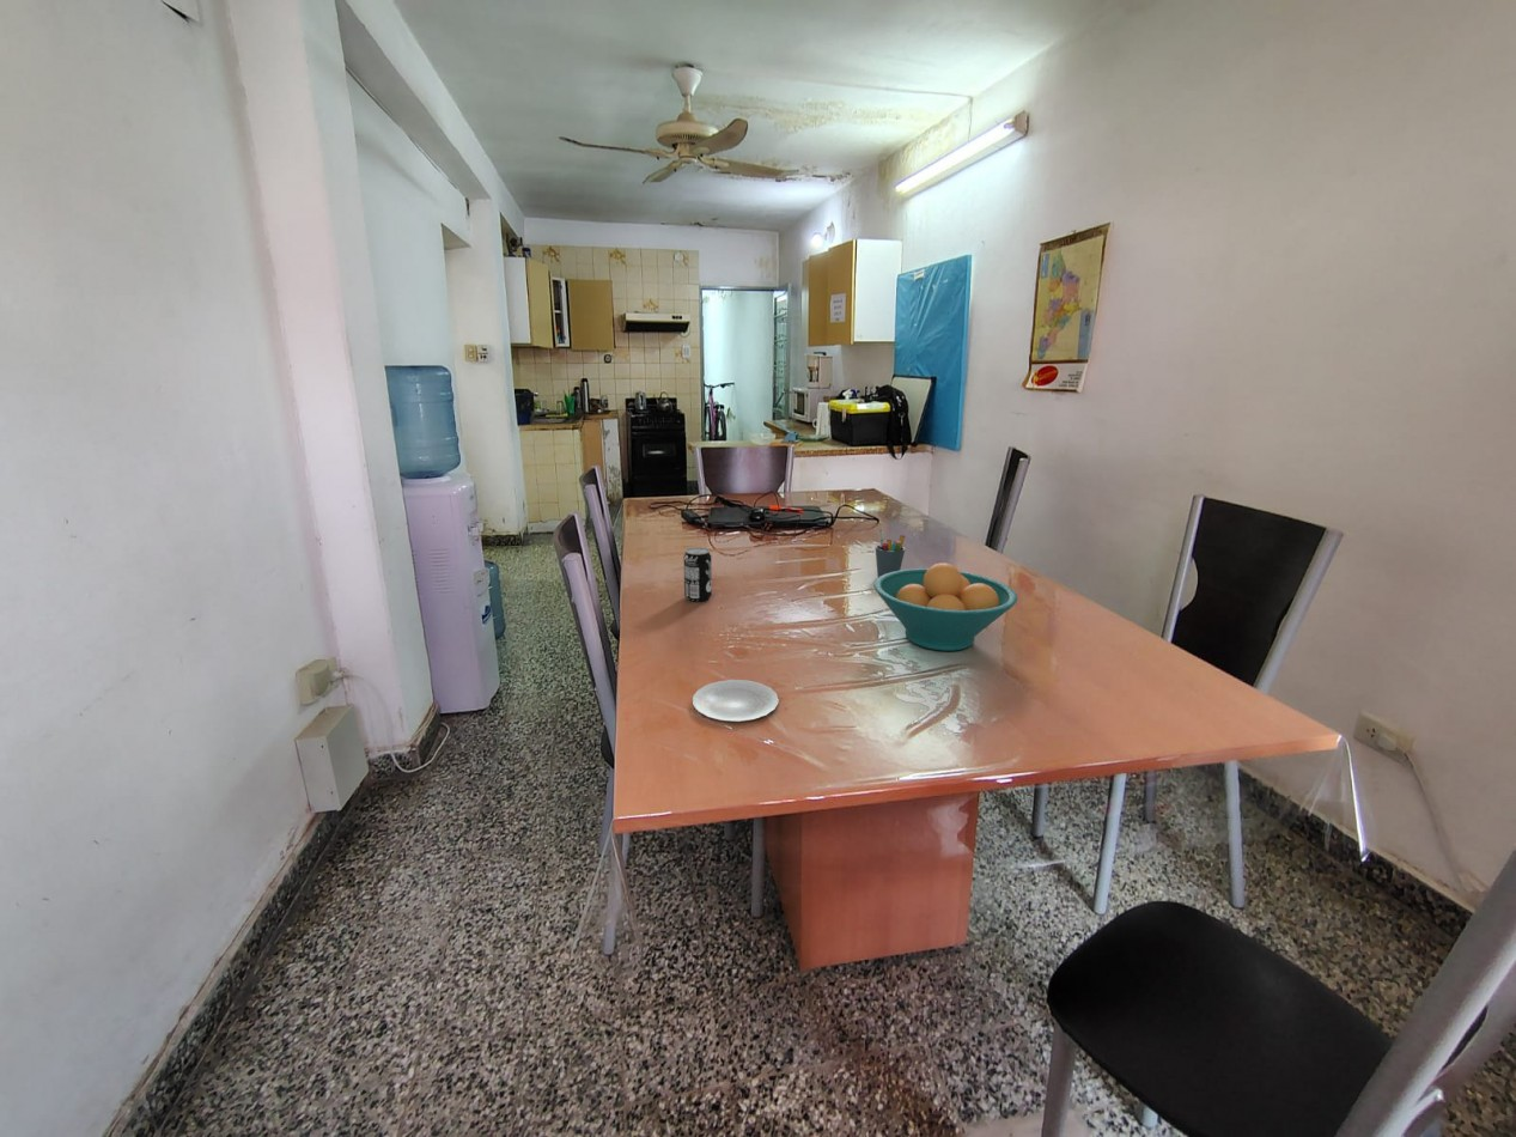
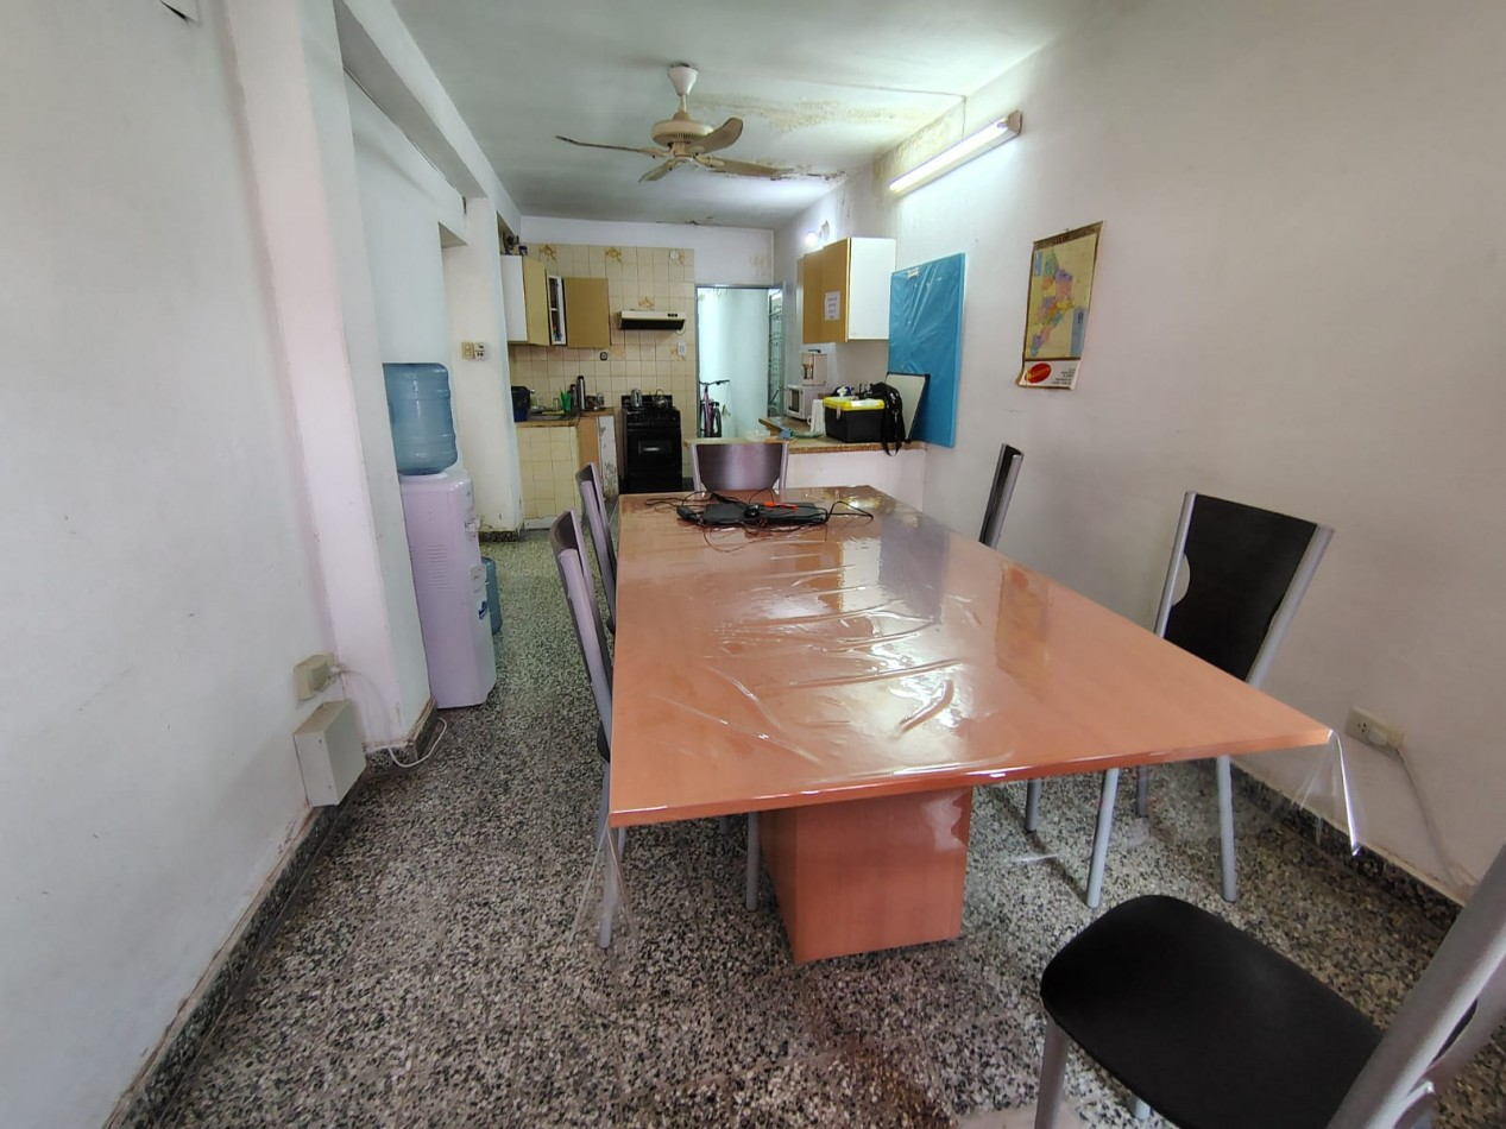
- pen holder [875,528,907,578]
- fruit bowl [872,561,1018,652]
- beverage can [683,546,713,602]
- plate [692,679,780,723]
